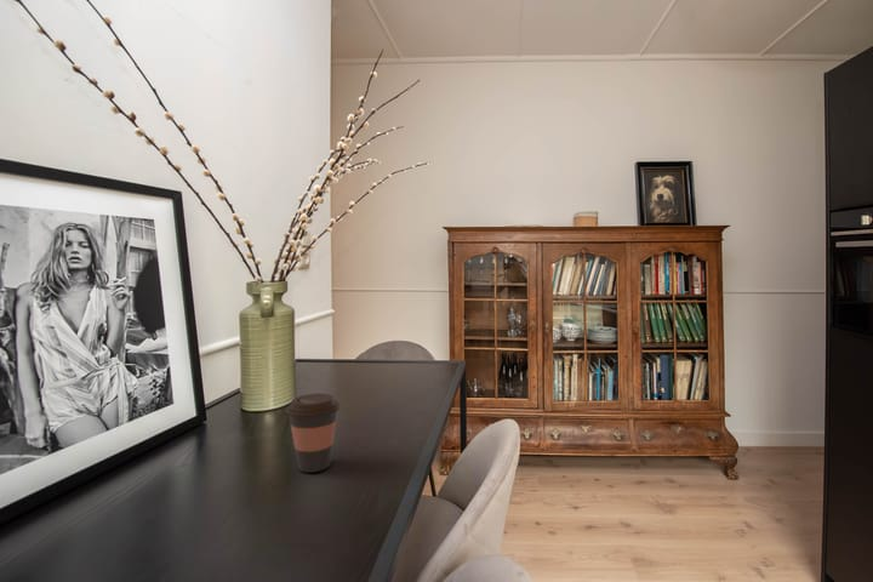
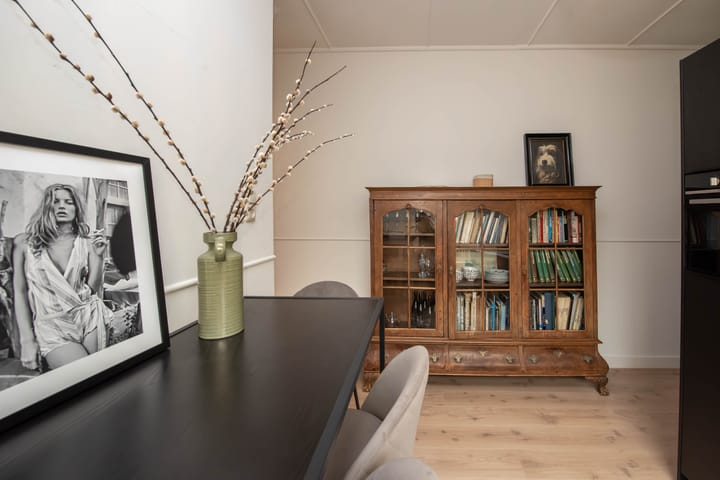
- coffee cup [284,393,342,474]
